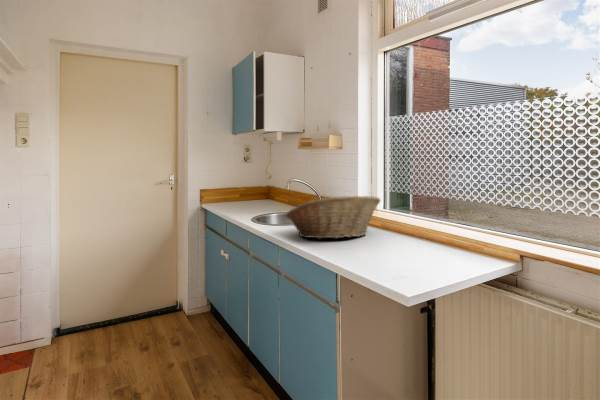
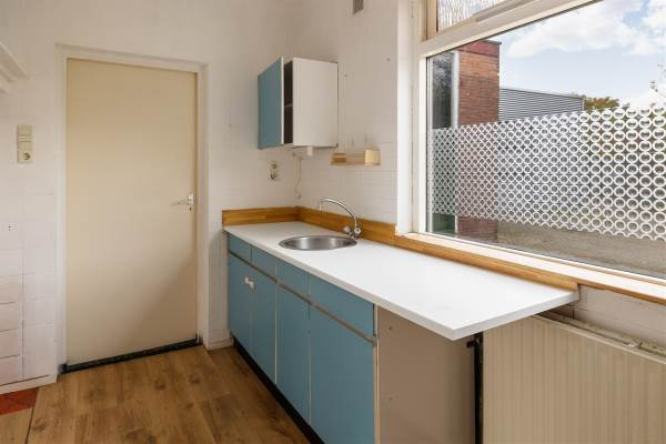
- fruit basket [285,195,382,240]
